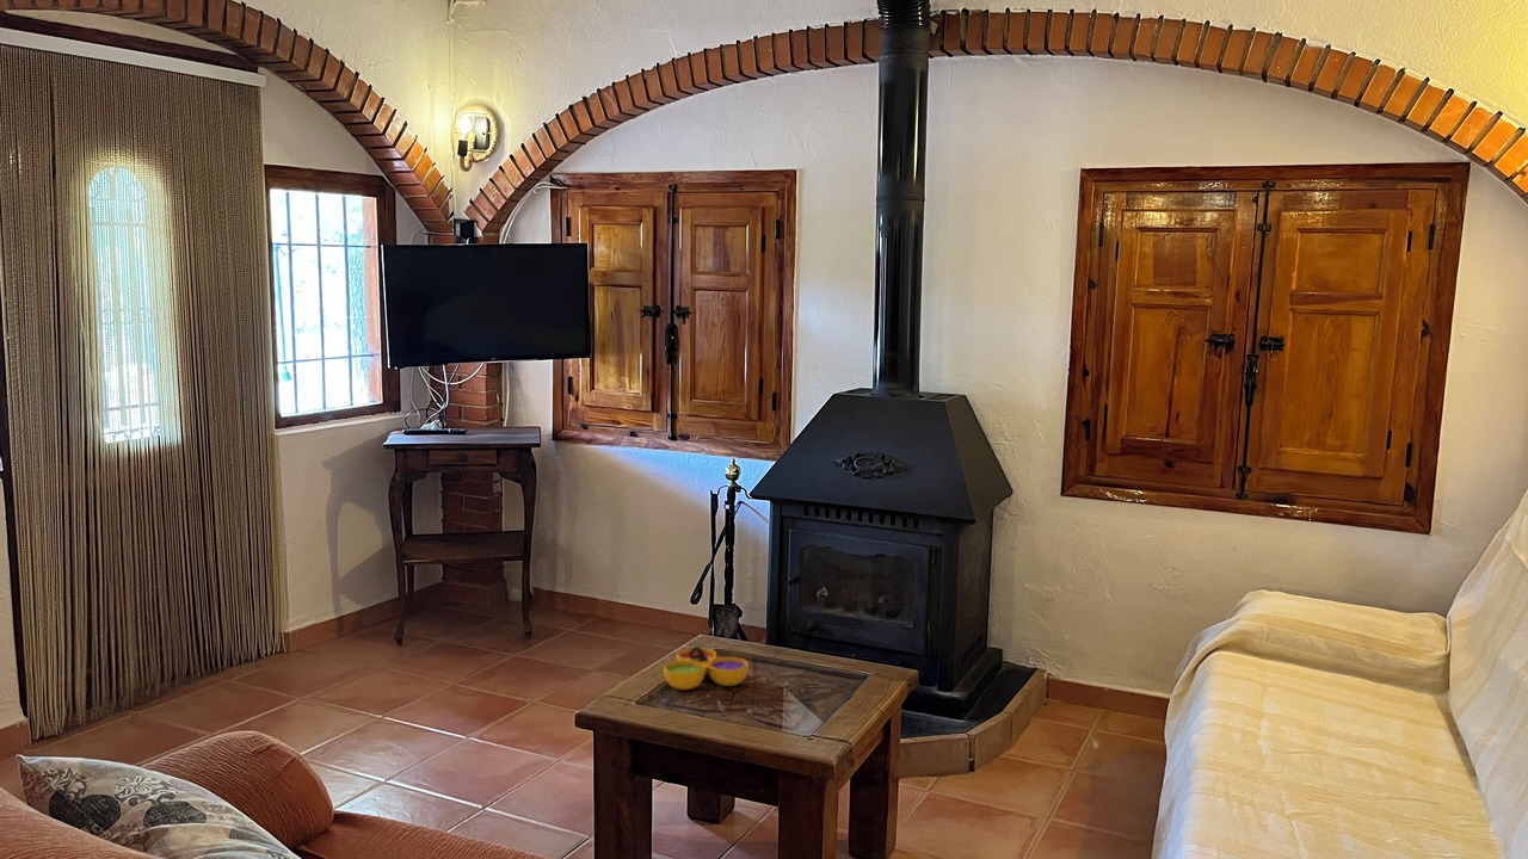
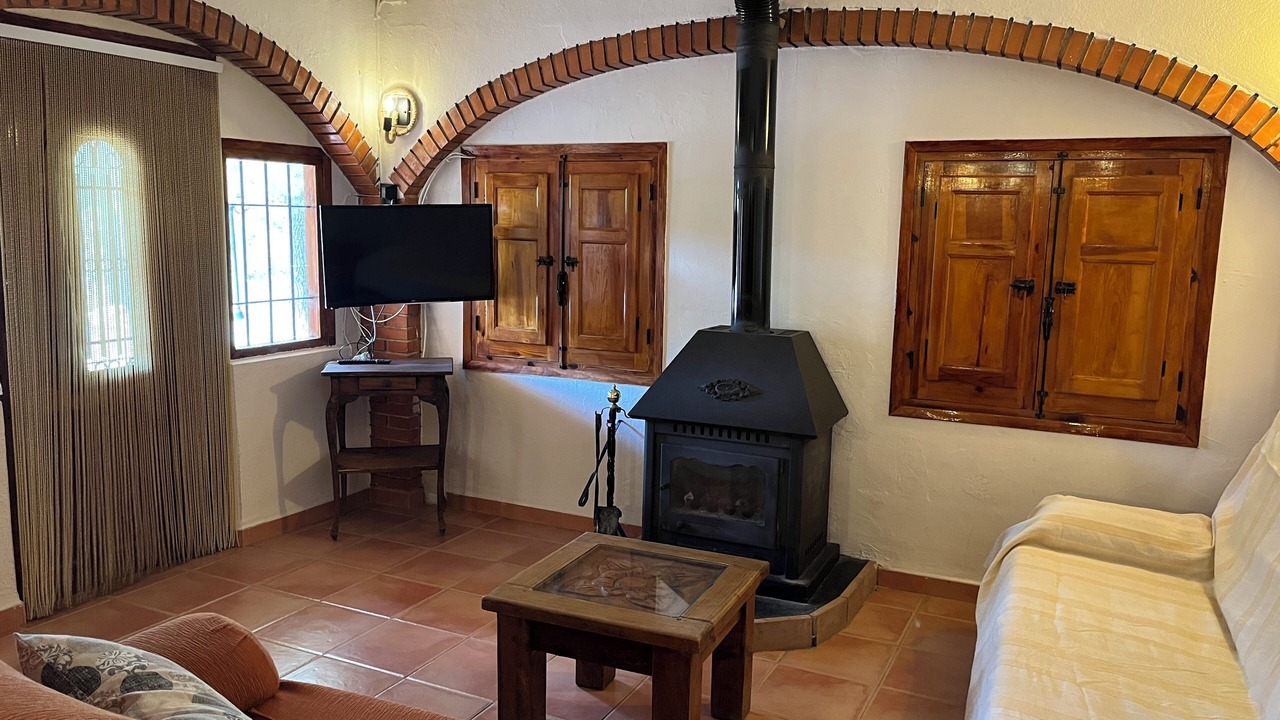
- decorative bowl [663,645,750,691]
